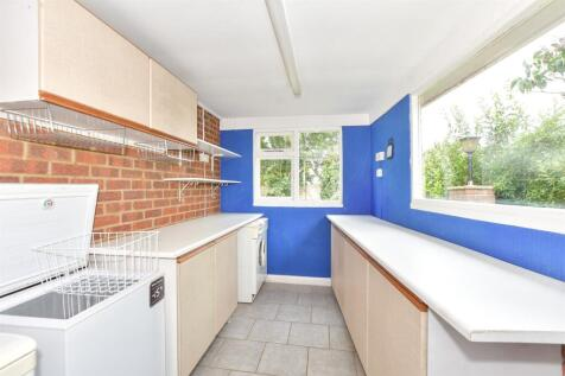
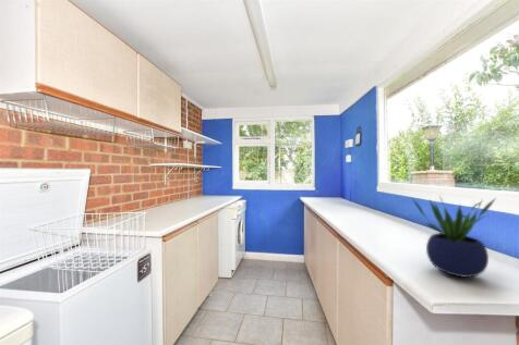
+ potted plant [411,195,497,279]
